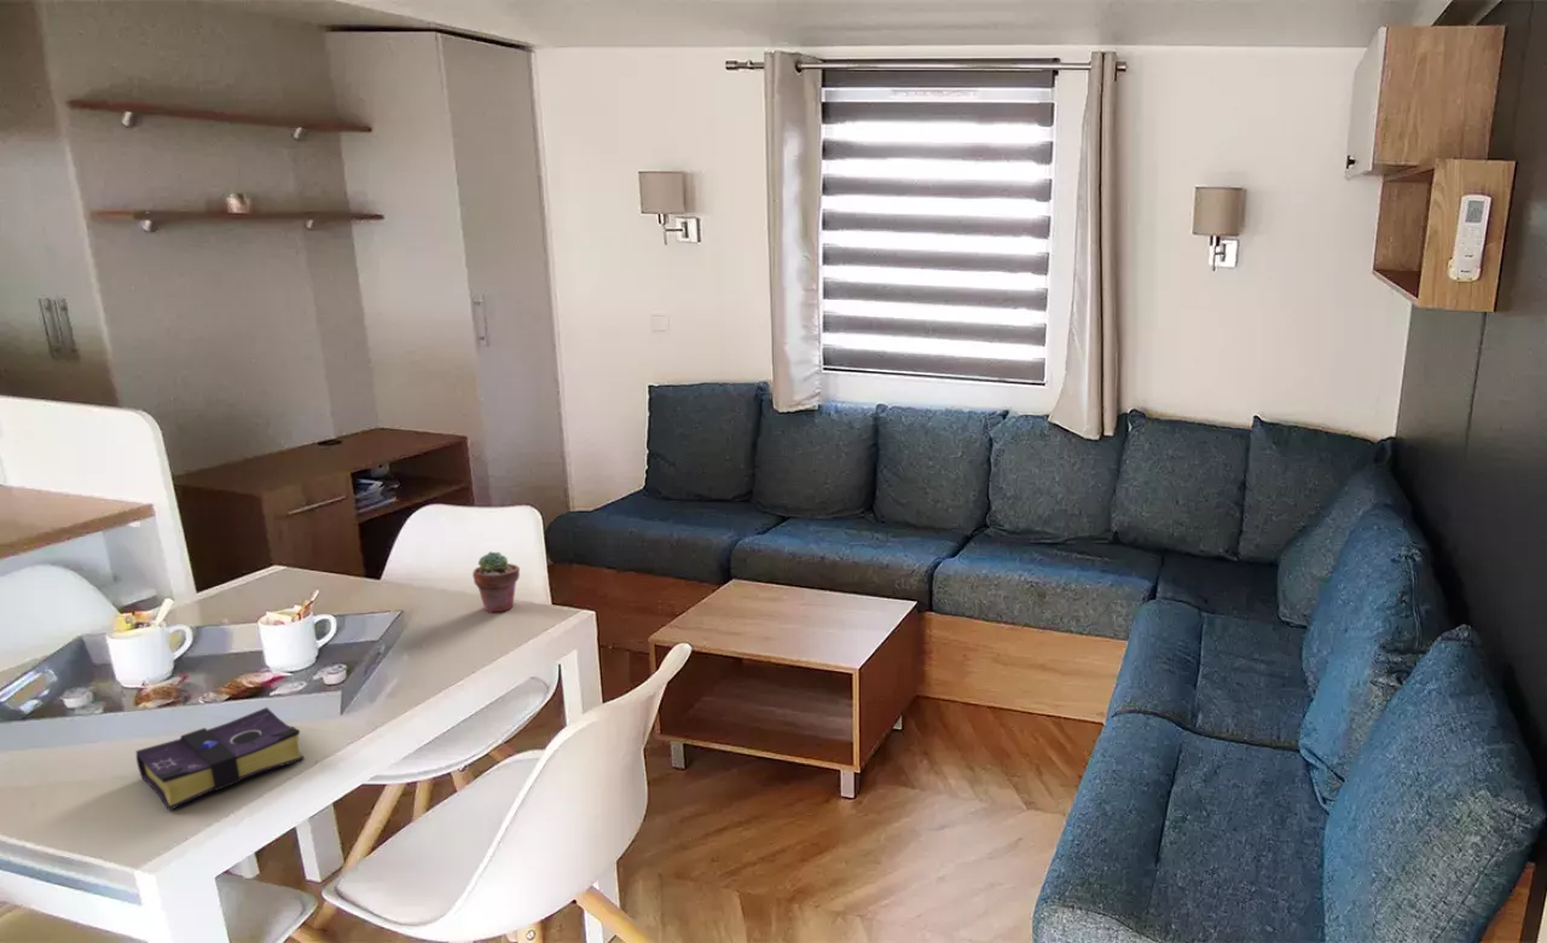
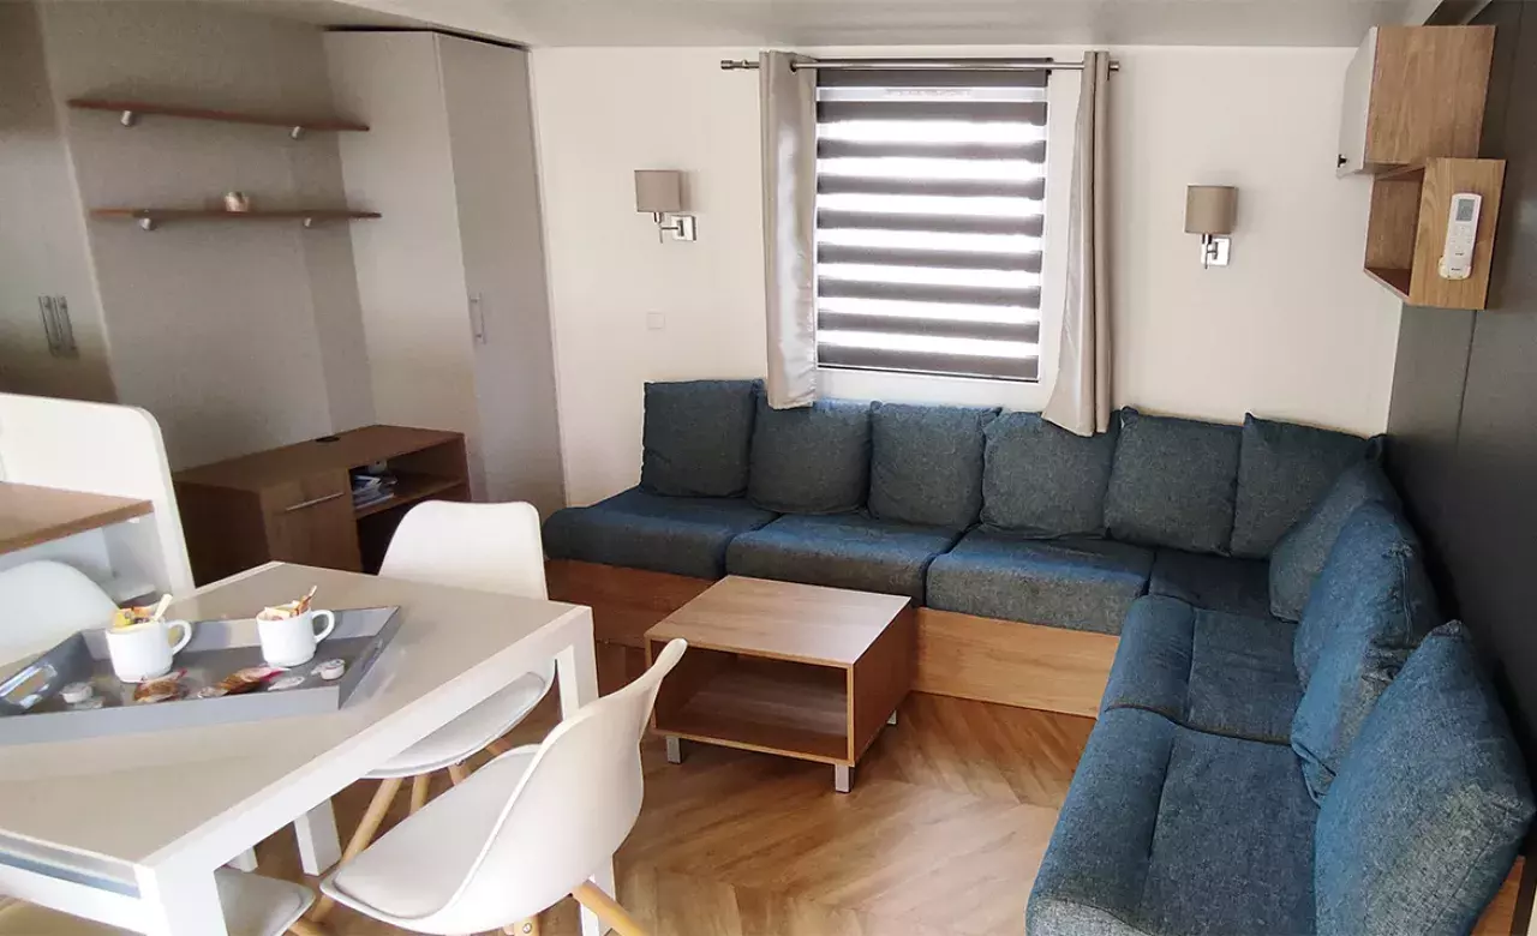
- potted succulent [471,550,521,615]
- book [135,706,306,811]
